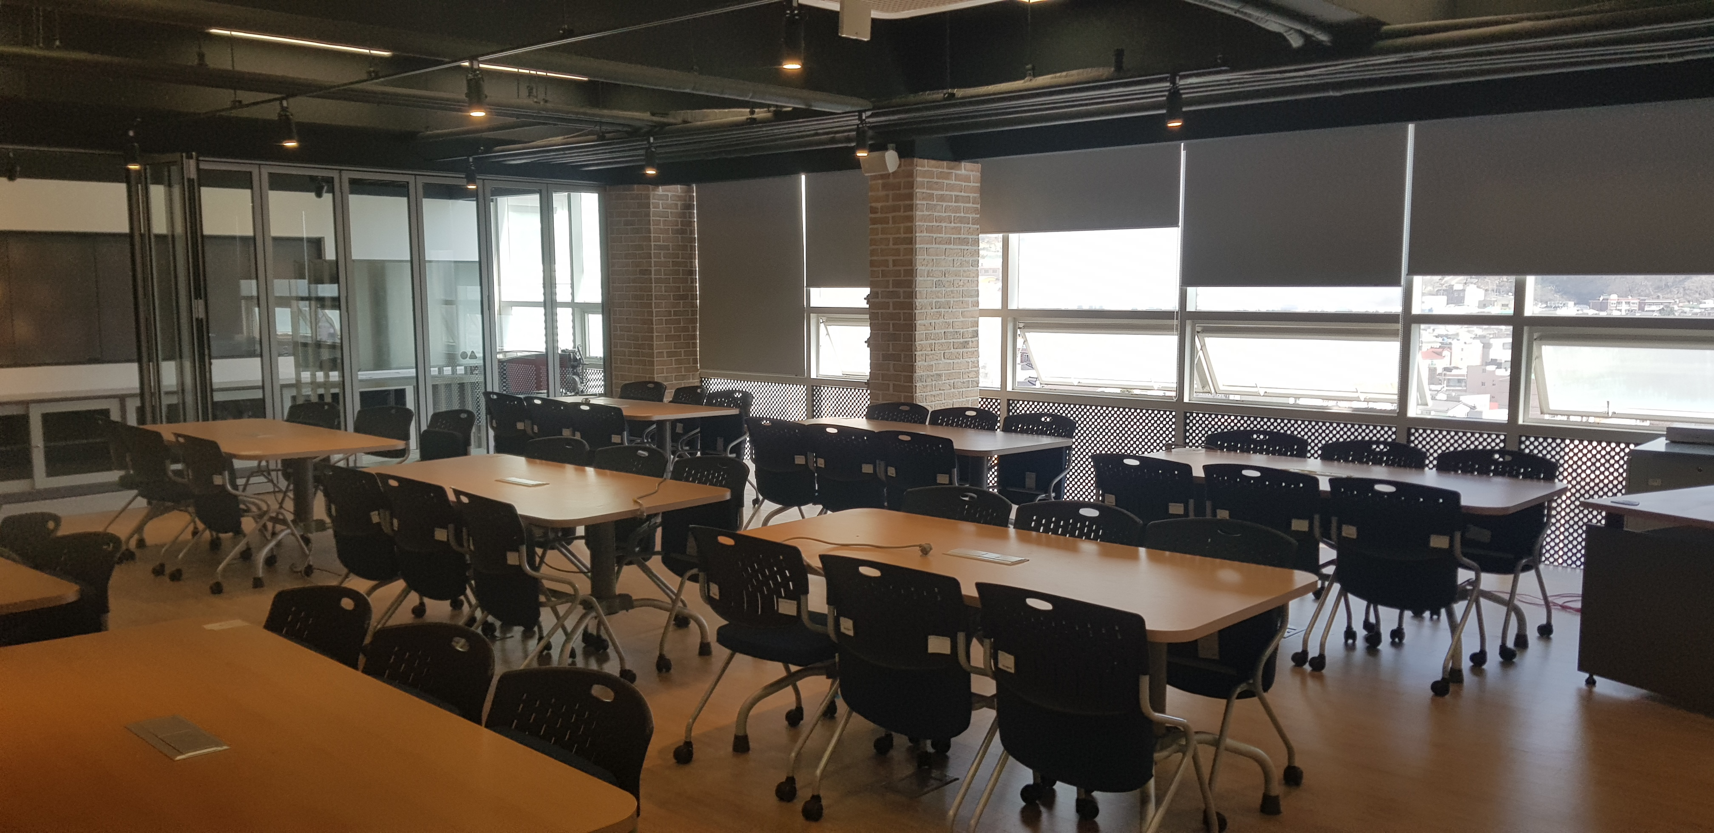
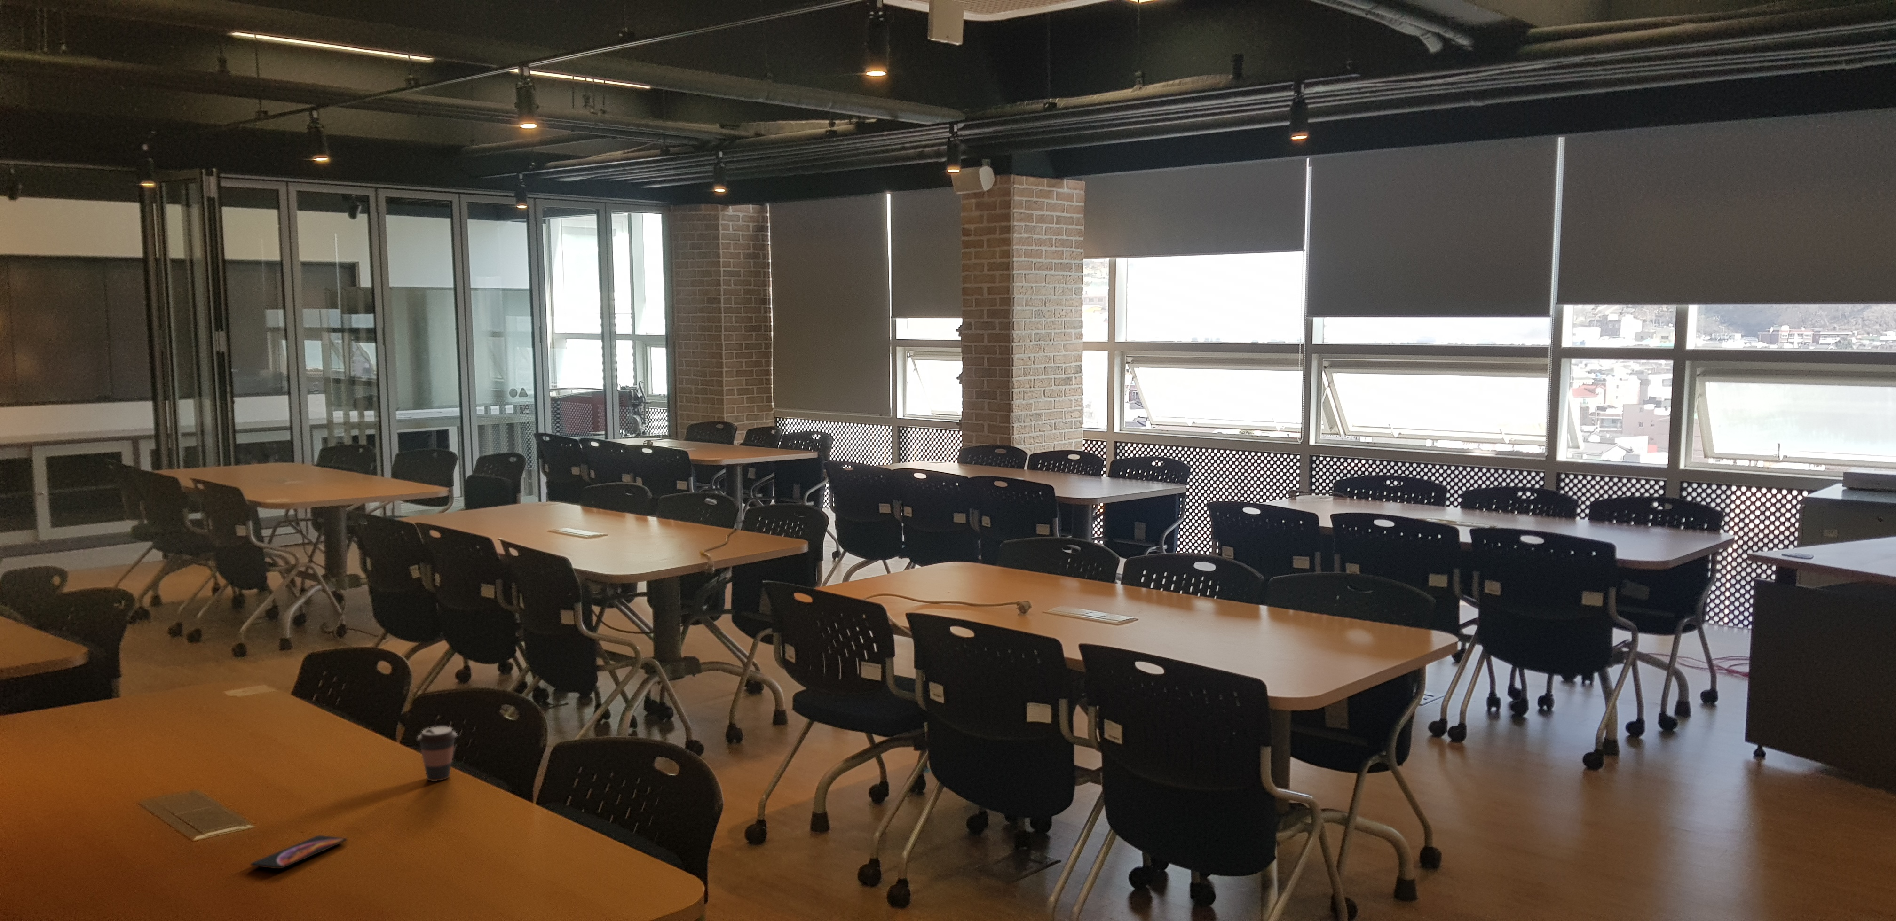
+ smartphone [250,835,348,869]
+ coffee cup [417,726,457,782]
